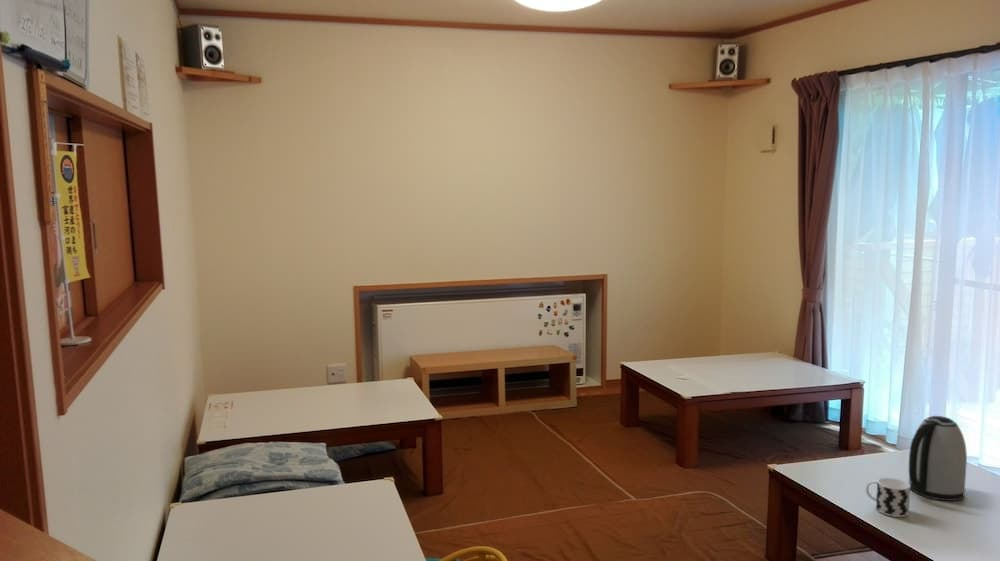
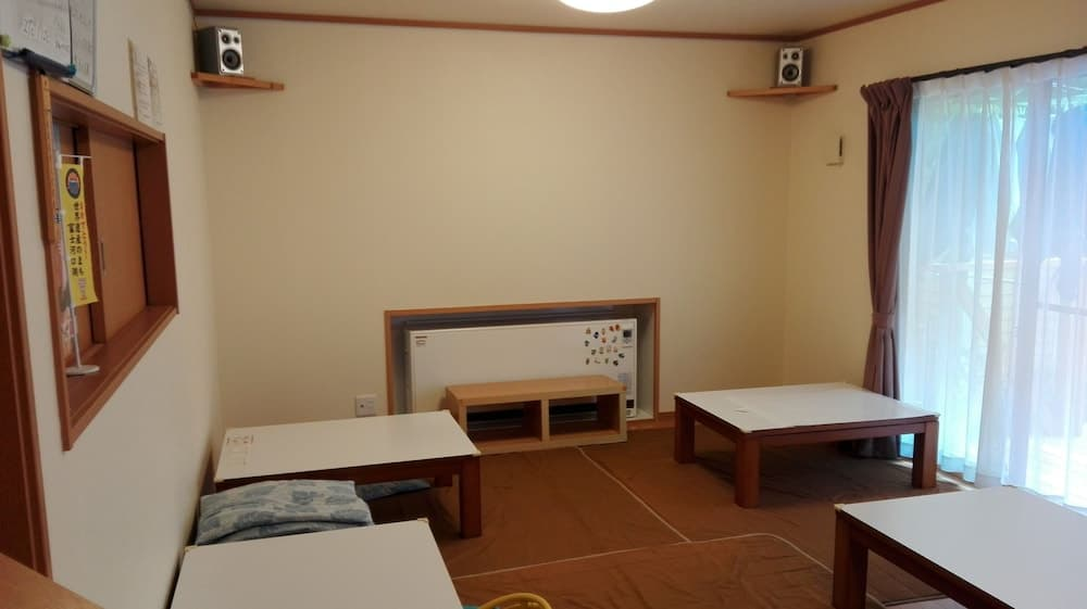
- kettle [908,415,968,502]
- cup [865,477,911,518]
